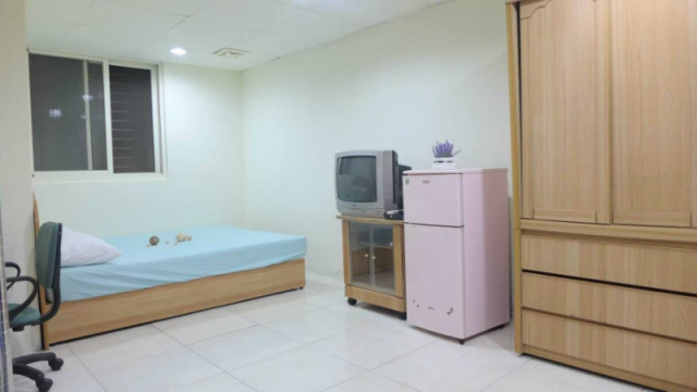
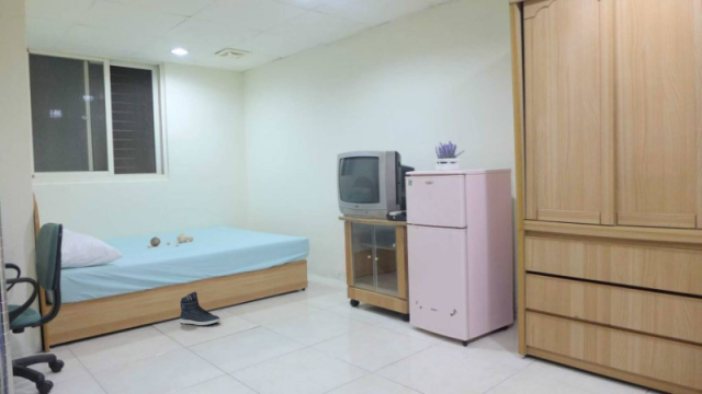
+ sneaker [179,290,222,327]
